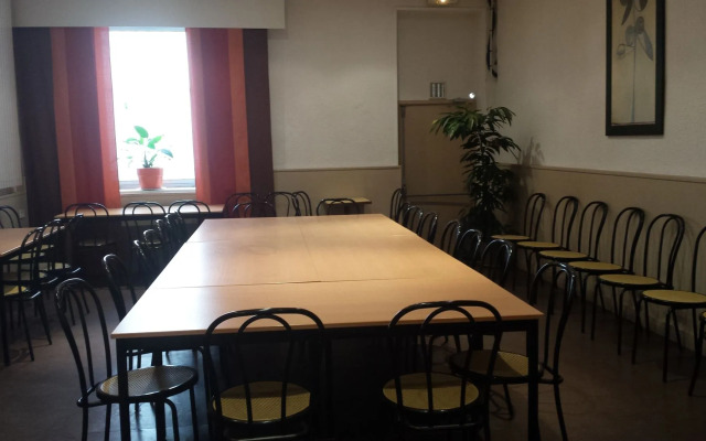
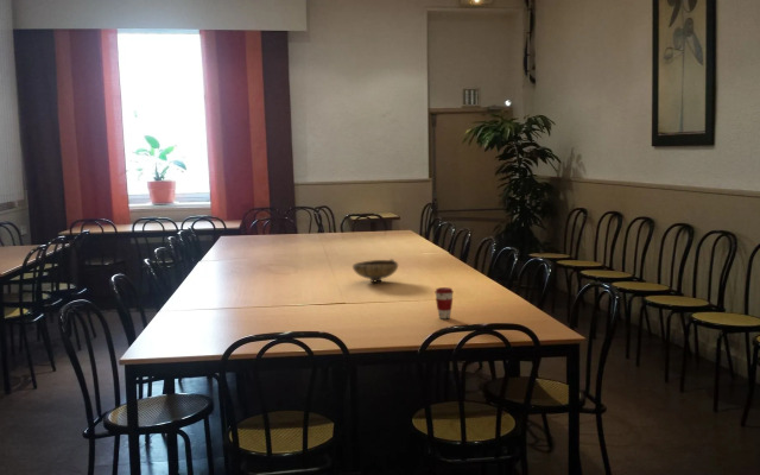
+ bowl [352,258,399,283]
+ coffee cup [433,286,455,321]
